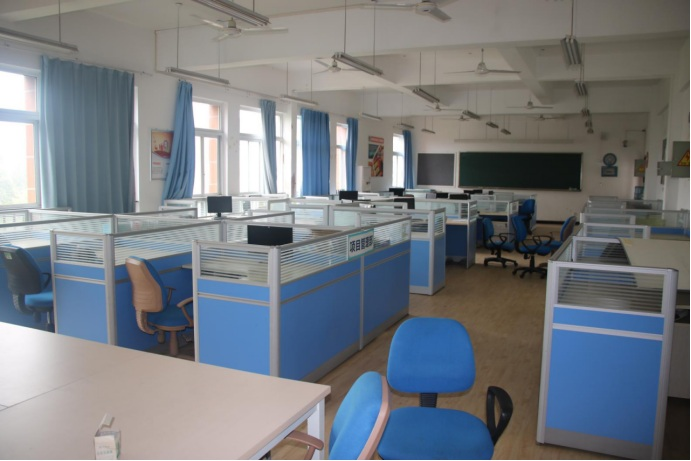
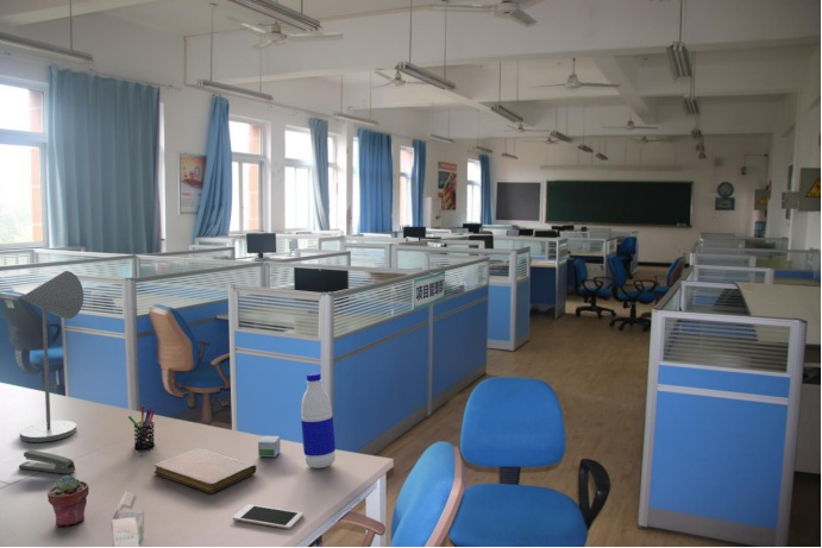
+ notebook [153,447,257,495]
+ small box [257,435,282,458]
+ stapler [18,448,76,475]
+ potted succulent [46,474,90,528]
+ desk lamp [19,270,84,443]
+ water bottle [300,372,337,470]
+ pen holder [127,405,156,451]
+ cell phone [232,503,305,530]
